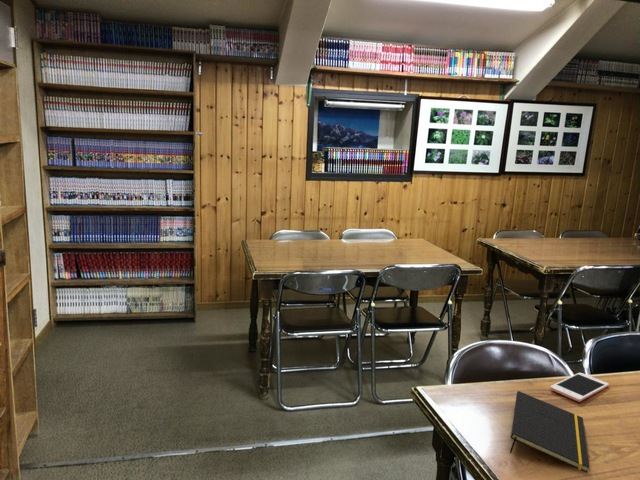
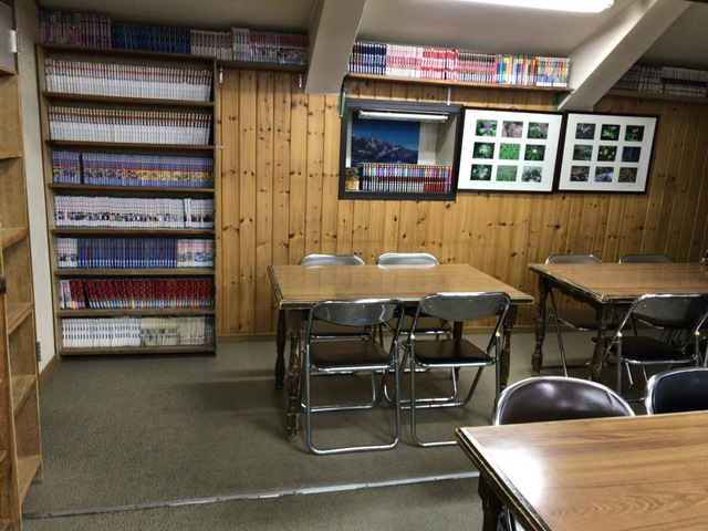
- cell phone [549,372,610,403]
- notepad [509,390,590,474]
